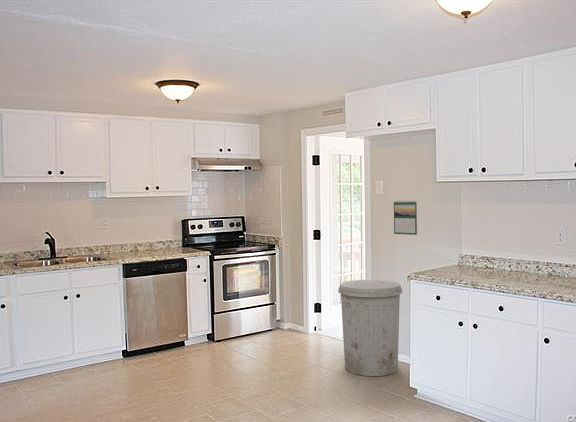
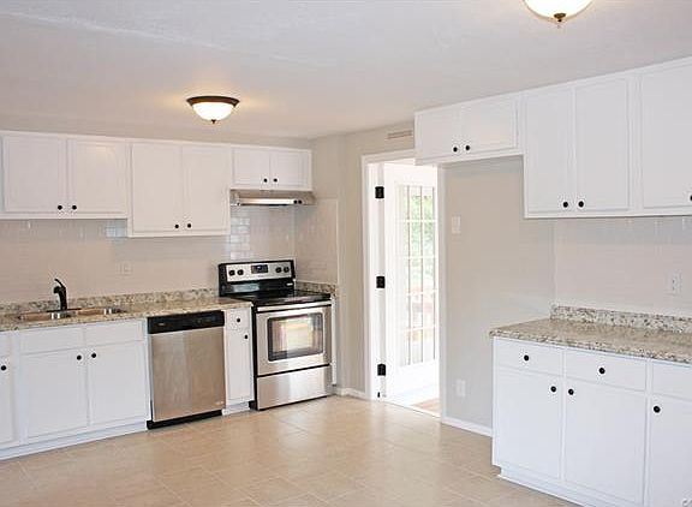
- trash can [337,279,403,377]
- calendar [393,200,418,236]
